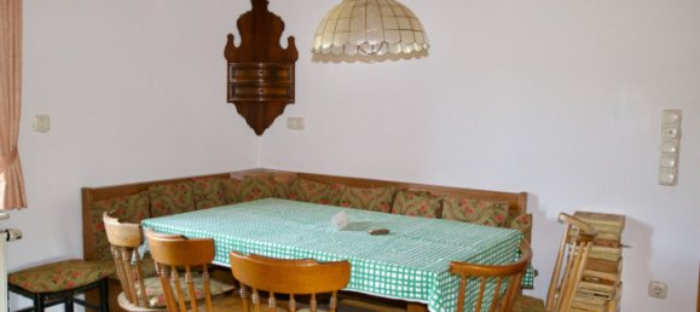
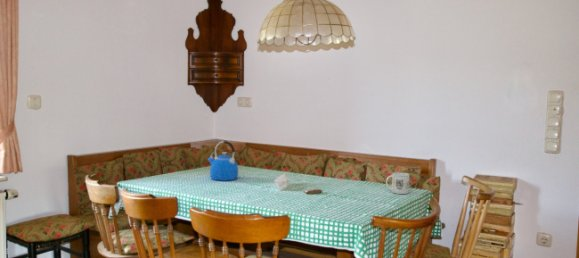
+ kettle [207,140,239,182]
+ mug [385,172,411,195]
